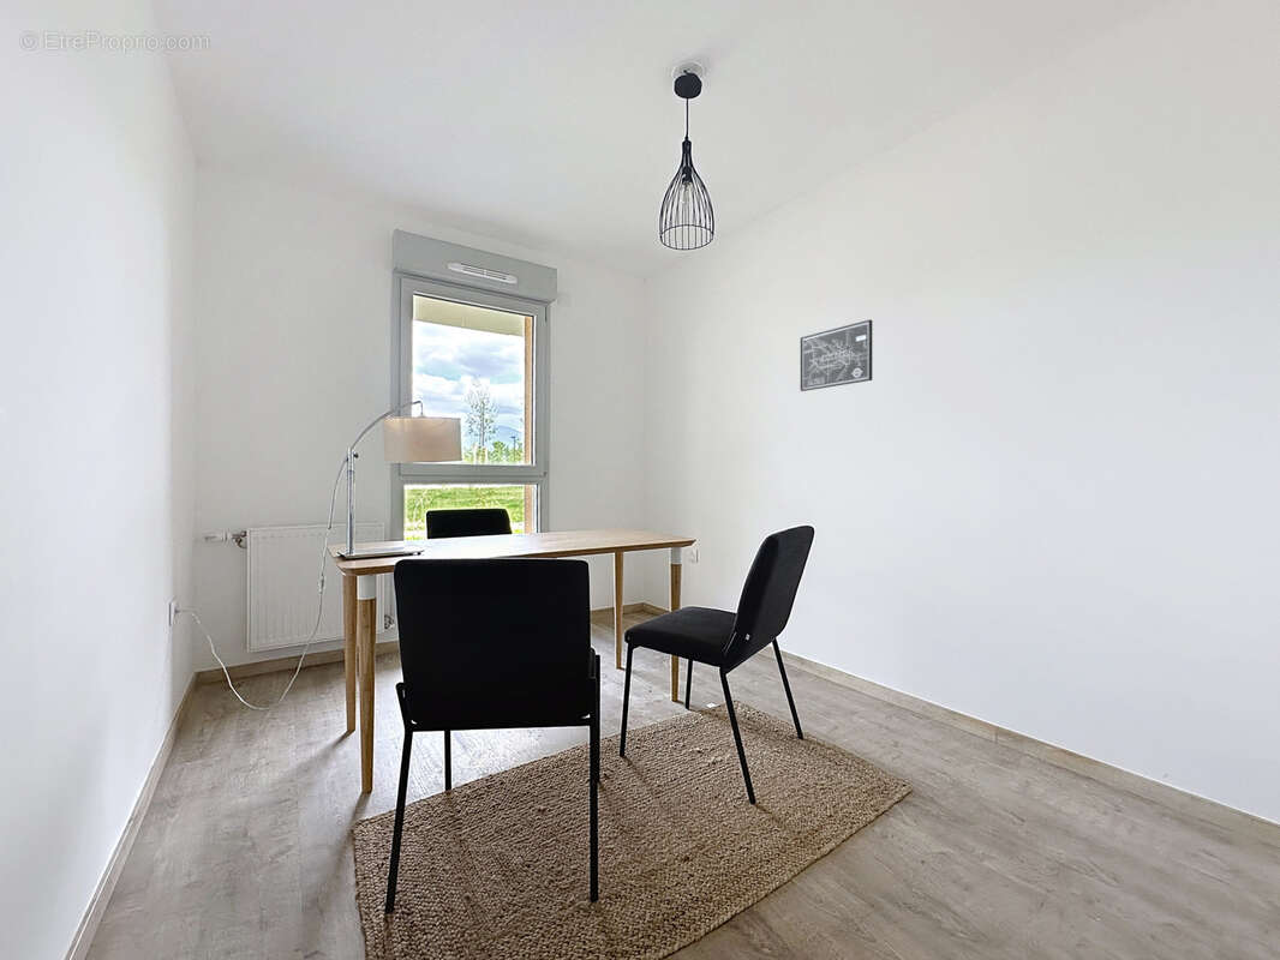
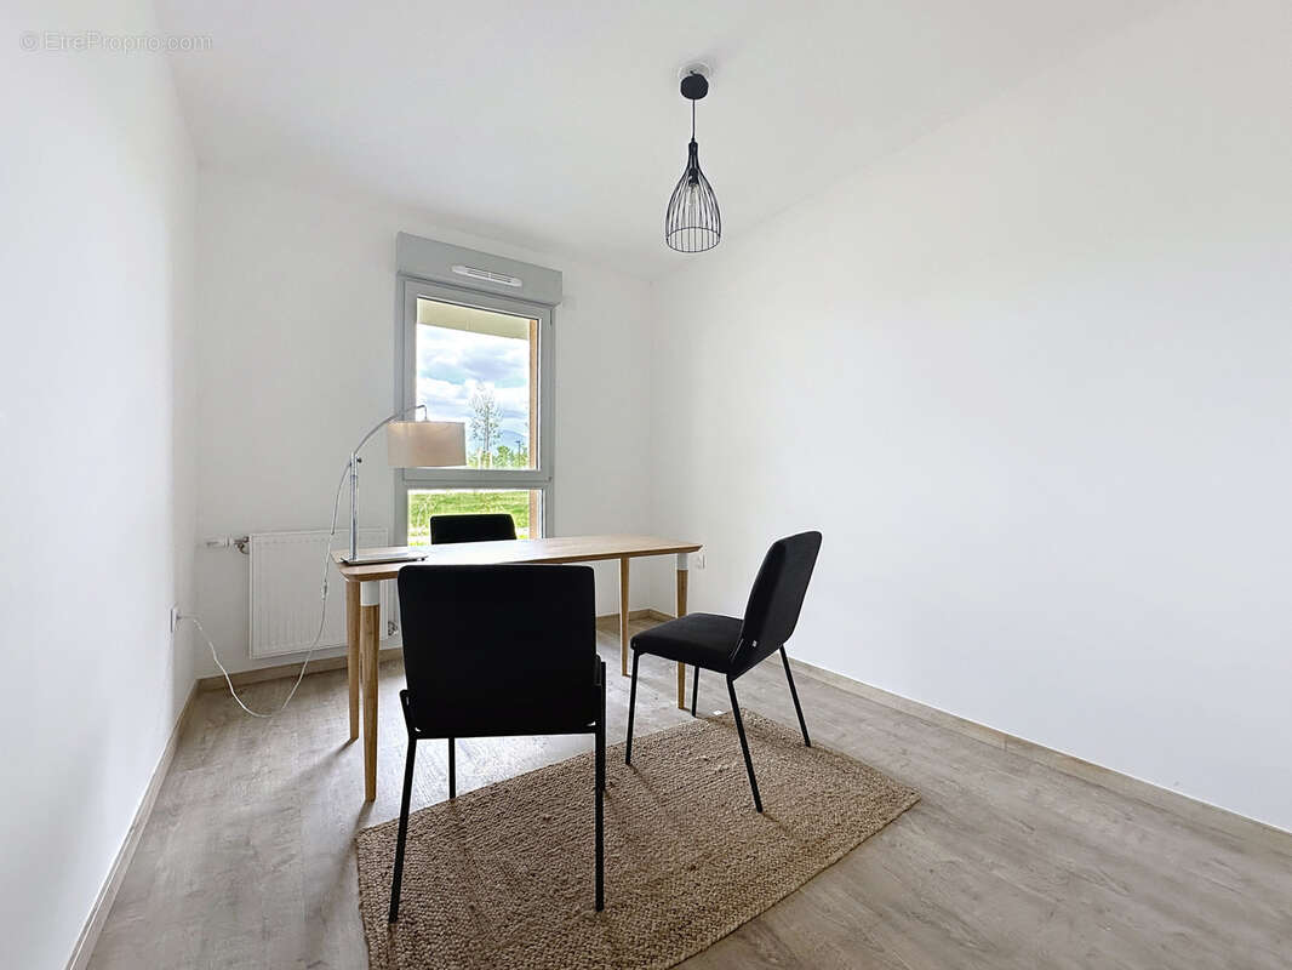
- wall art [800,318,873,392]
